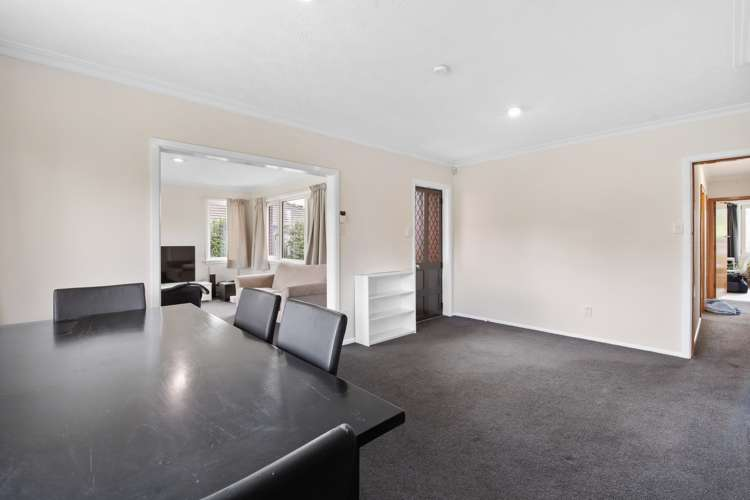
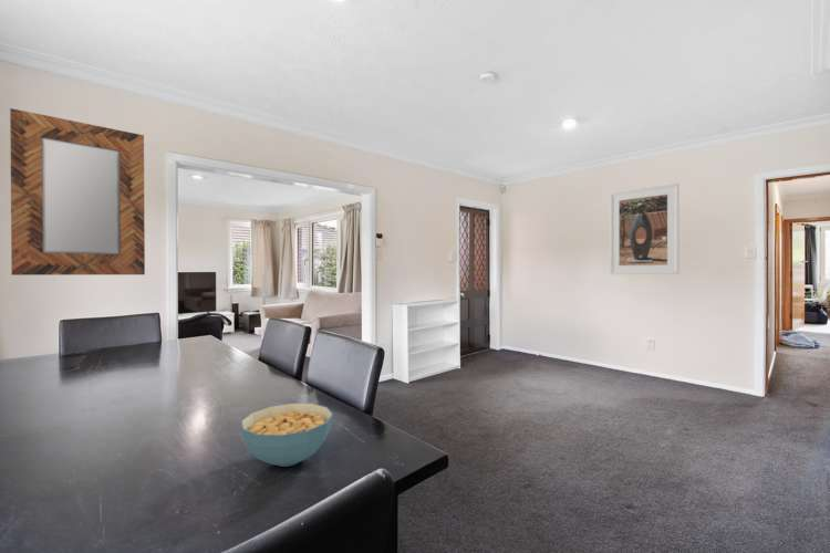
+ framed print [609,182,681,275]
+ home mirror [9,107,146,276]
+ cereal bowl [240,403,334,468]
